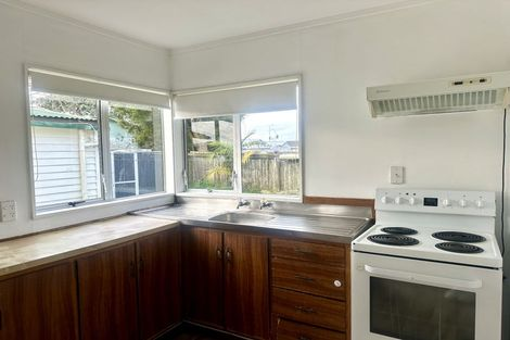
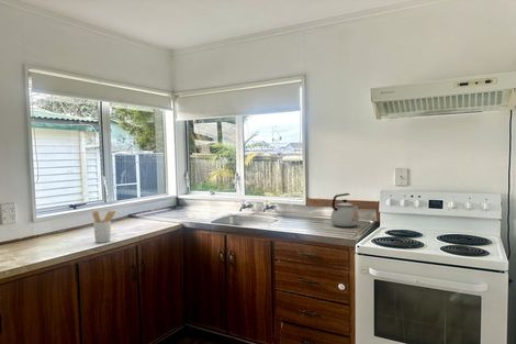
+ kettle [329,192,360,228]
+ utensil holder [91,210,116,244]
